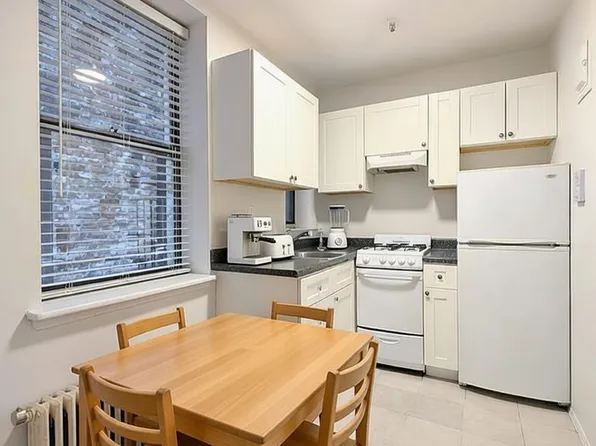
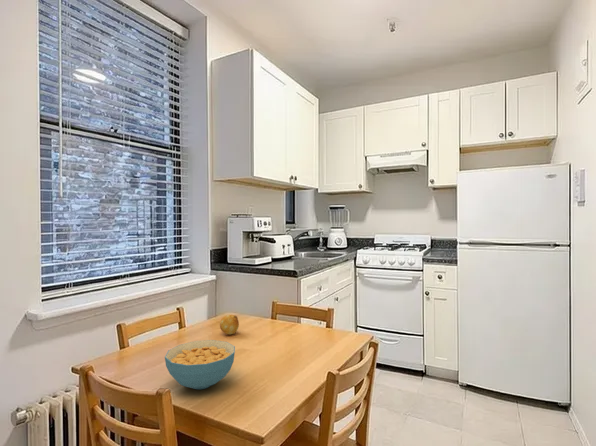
+ cereal bowl [164,339,236,390]
+ fruit [219,314,240,335]
